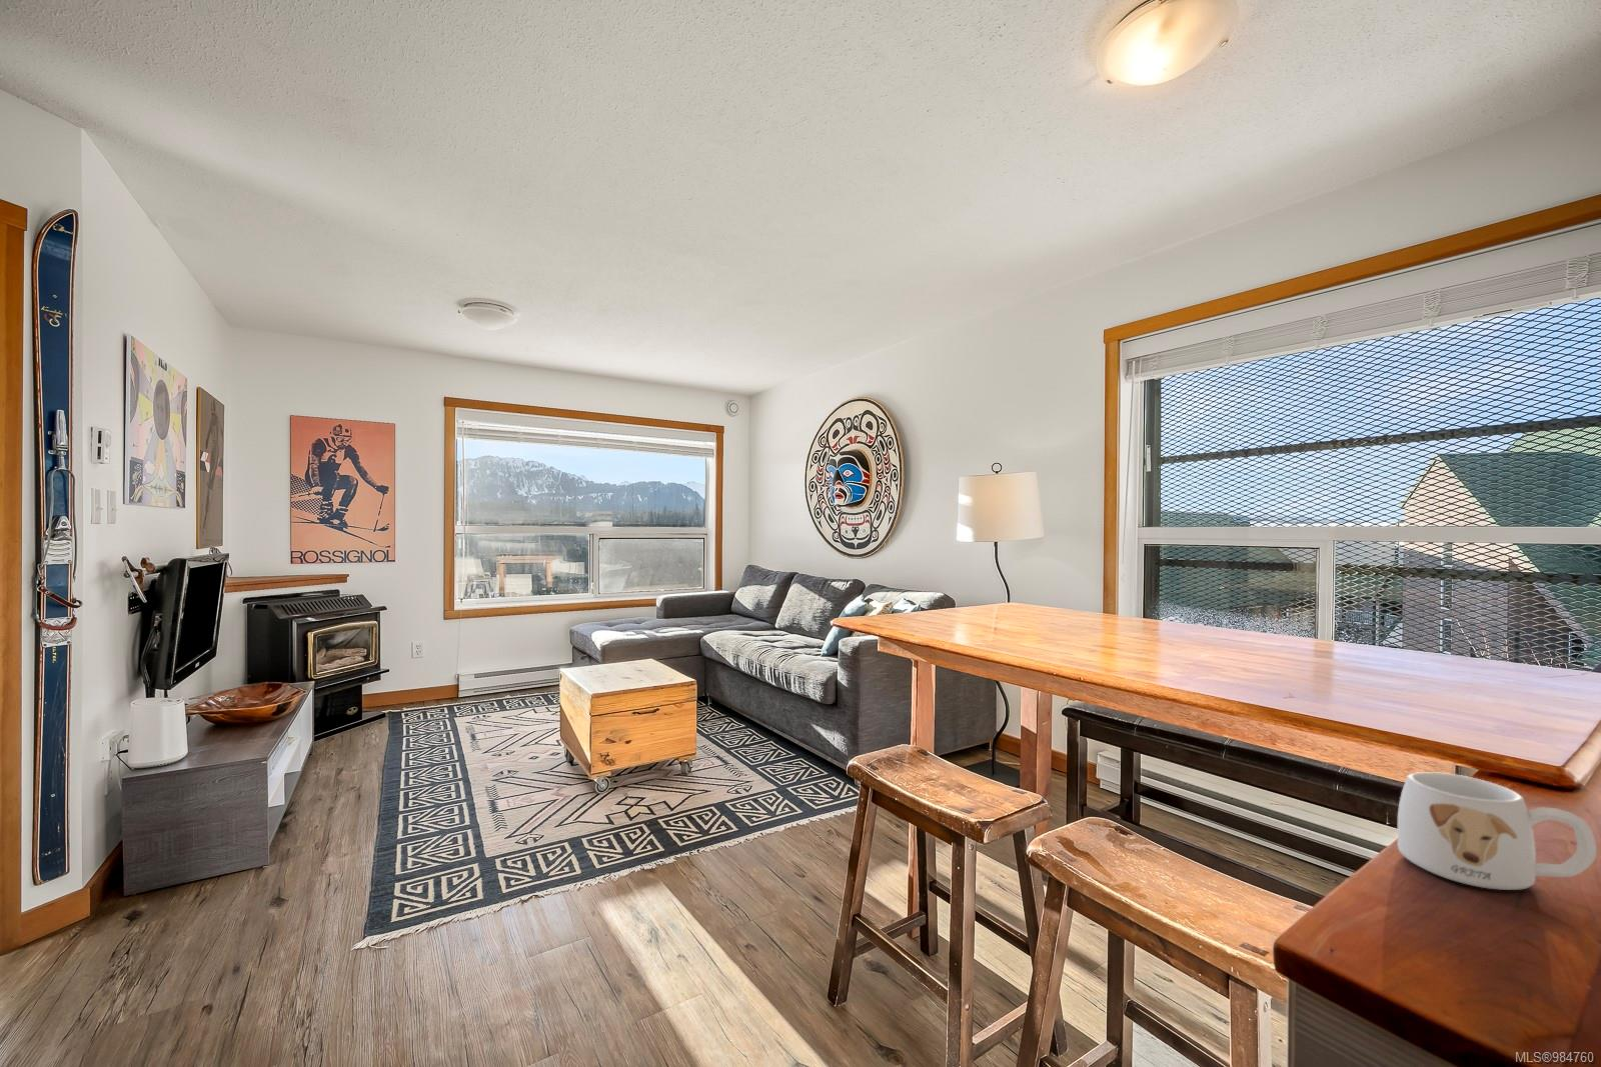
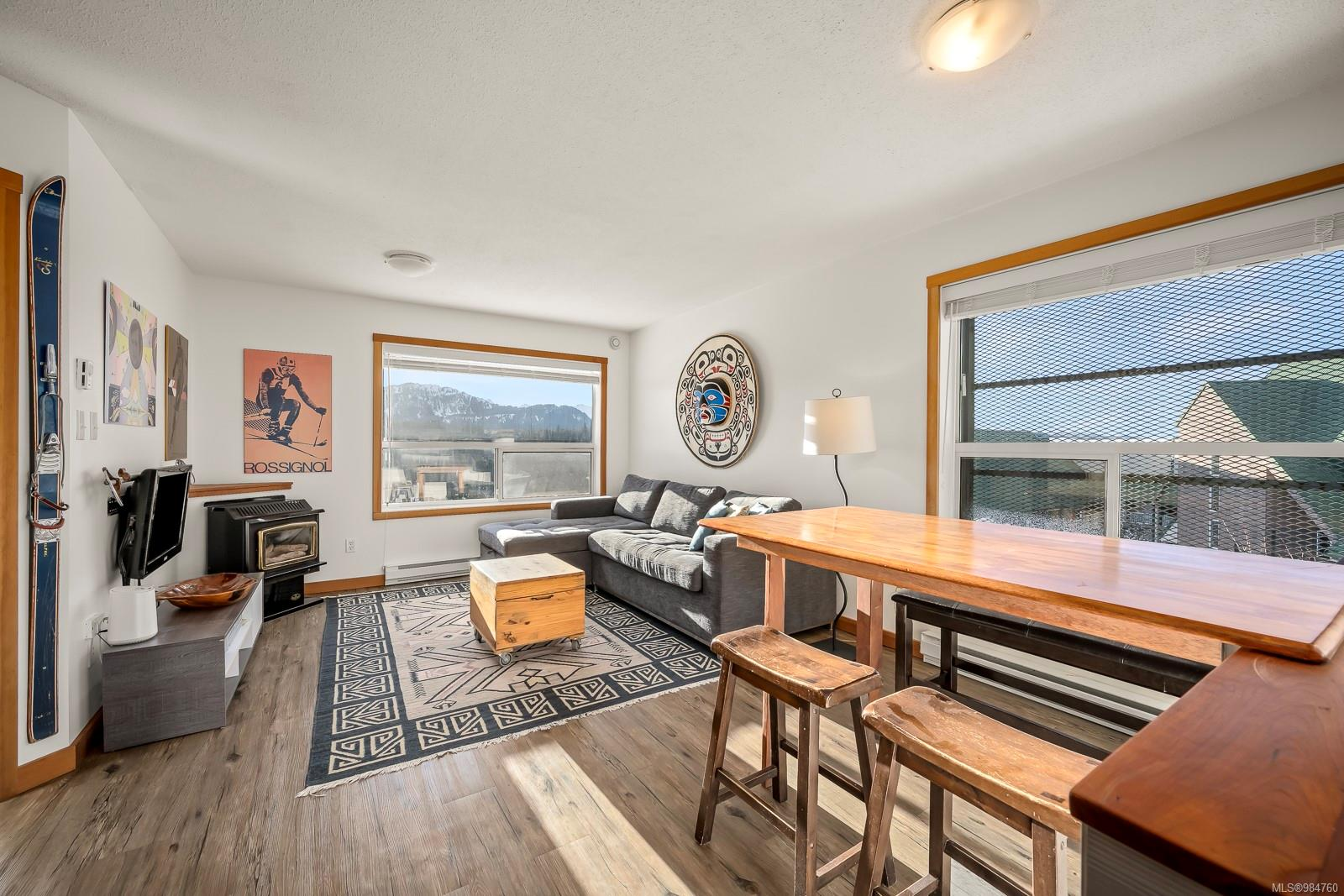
- mug [1396,770,1597,891]
